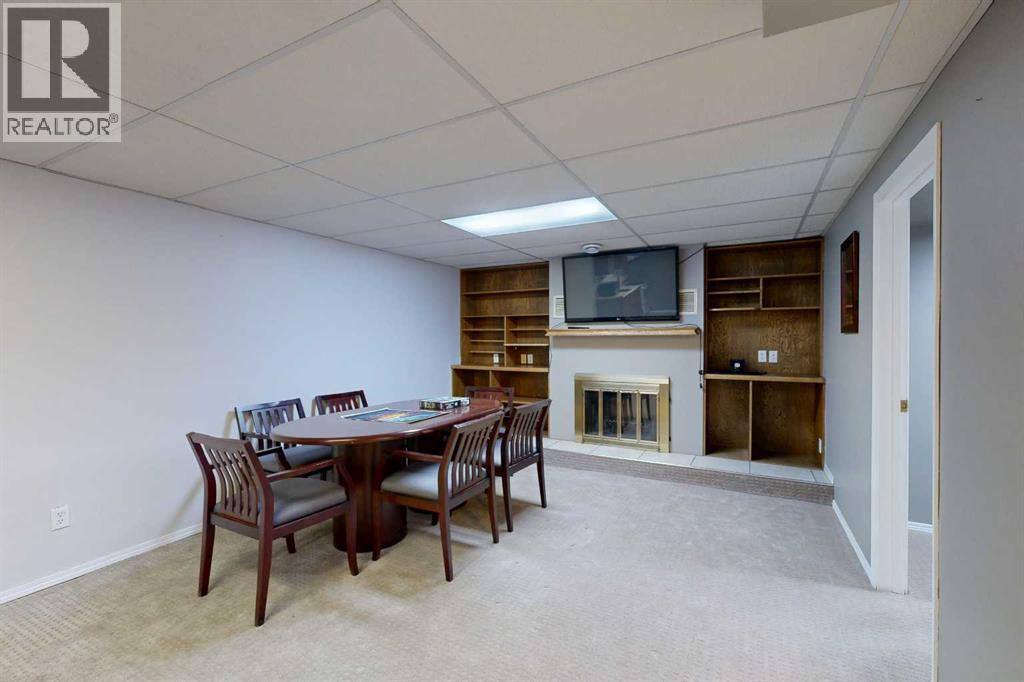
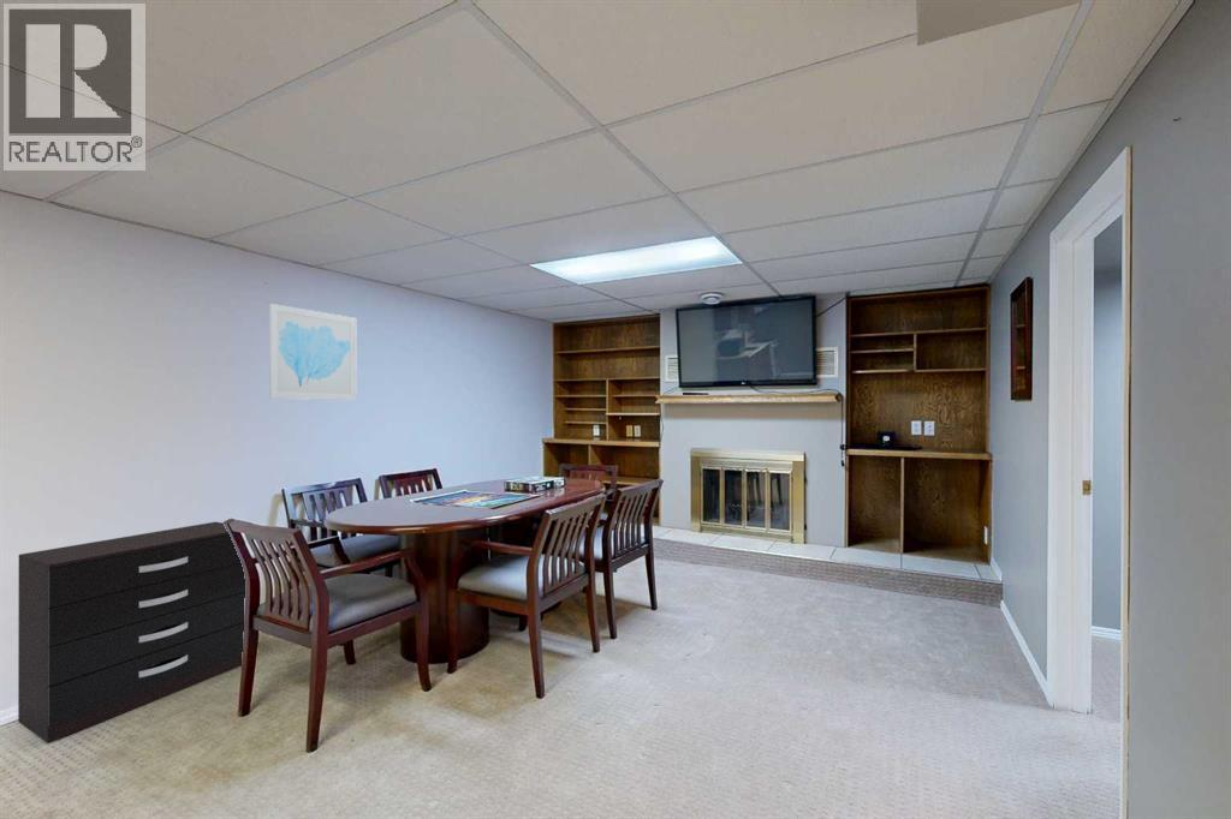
+ dresser [17,521,245,745]
+ wall art [268,303,357,401]
